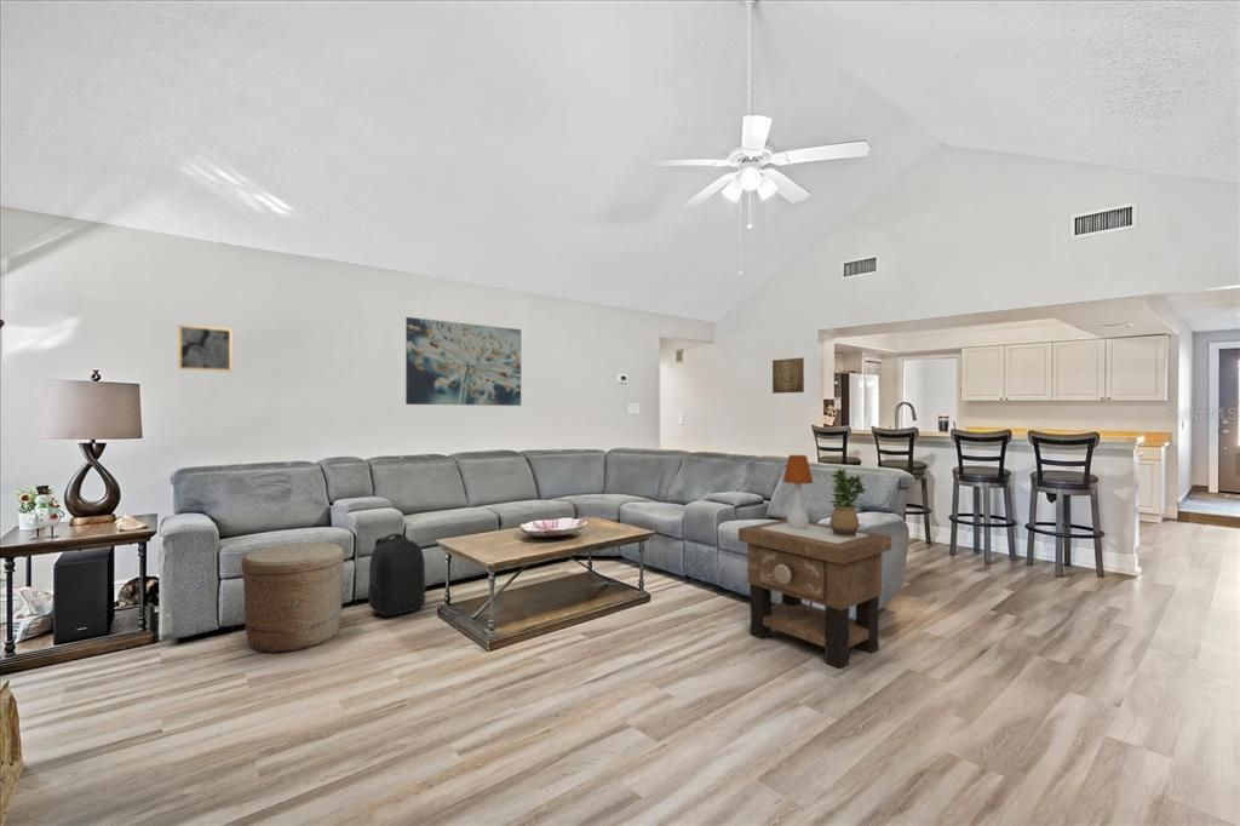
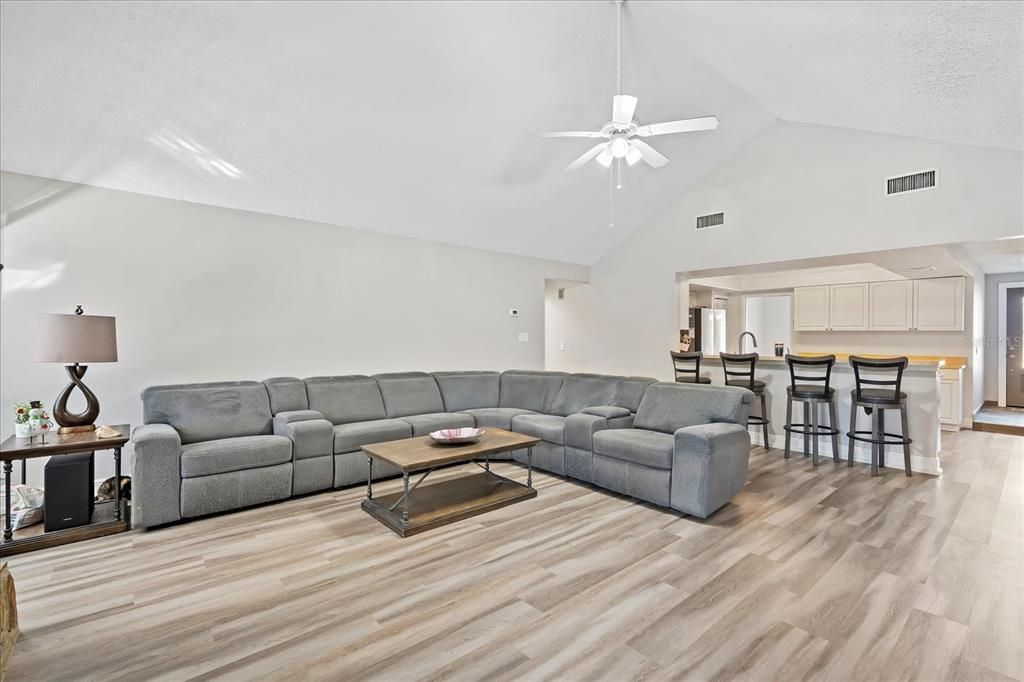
- basket [240,541,345,654]
- wall art [177,323,232,373]
- potted plant [828,468,868,538]
- backpack [367,533,426,618]
- table lamp [782,454,814,528]
- wall art [771,356,805,395]
- wall art [404,316,522,407]
- side table [737,518,892,670]
